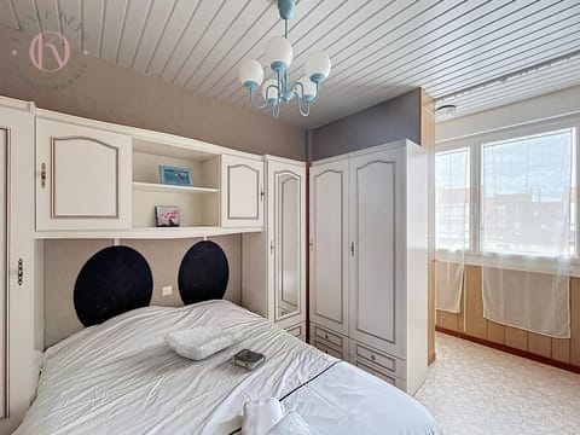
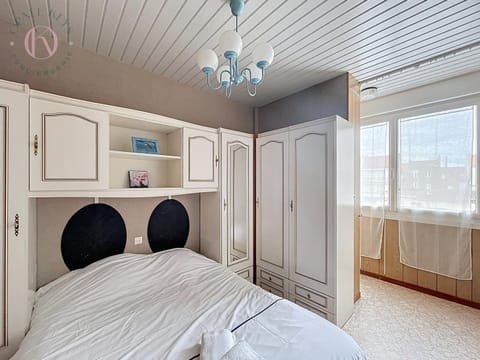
- book [230,348,267,372]
- soap bar [162,324,244,361]
